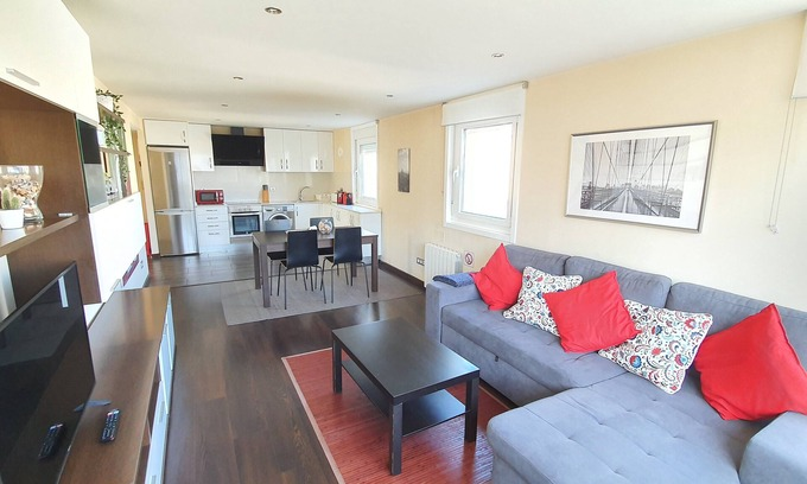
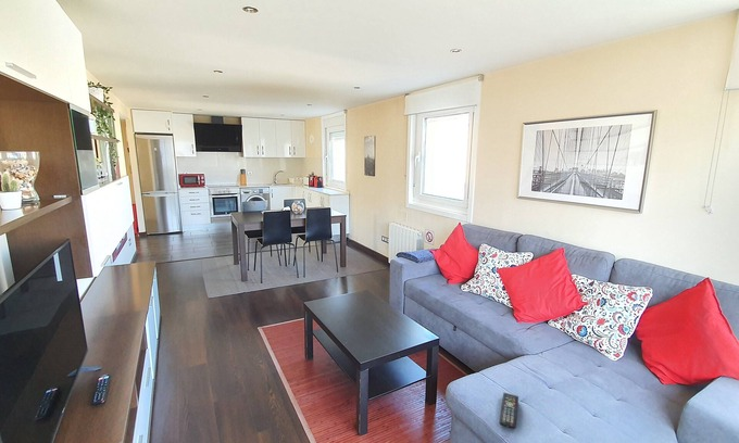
+ remote control [499,392,519,430]
